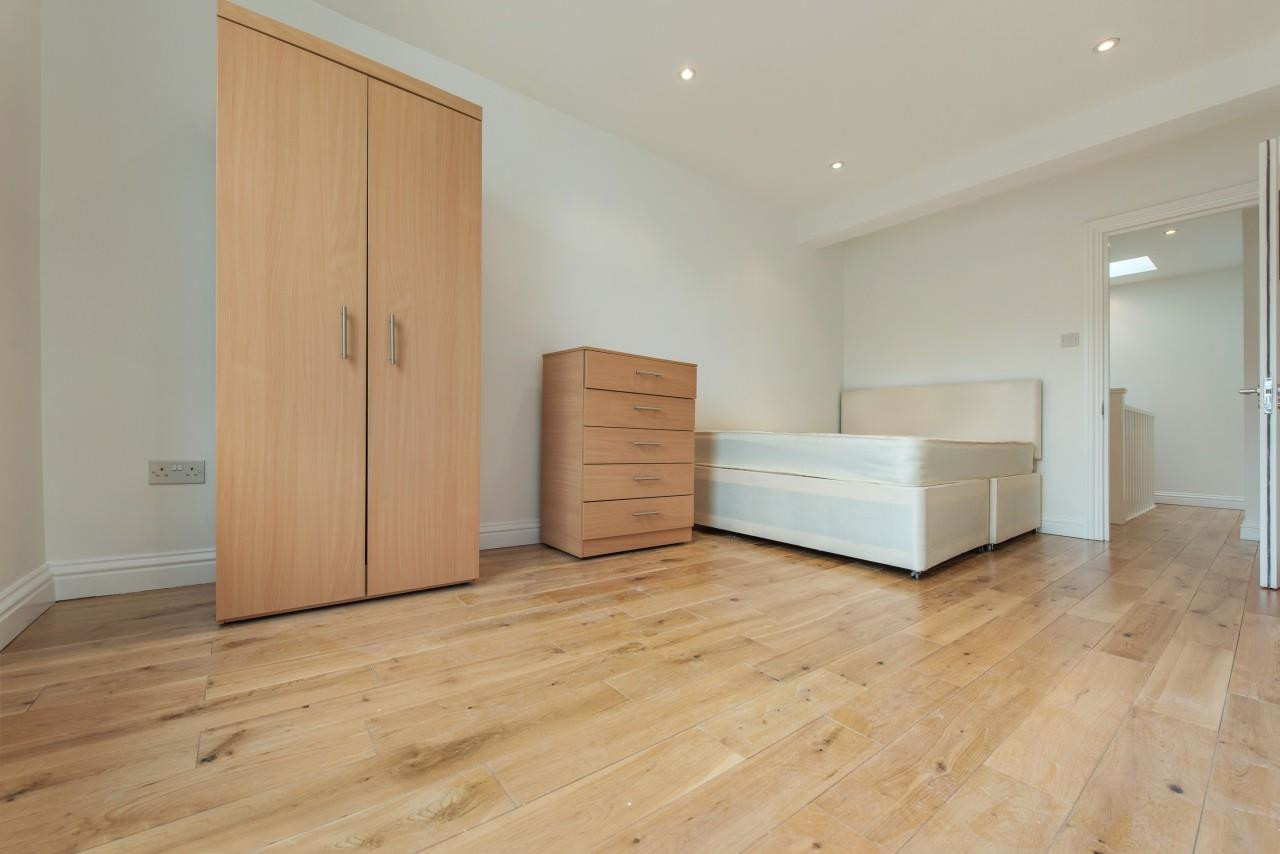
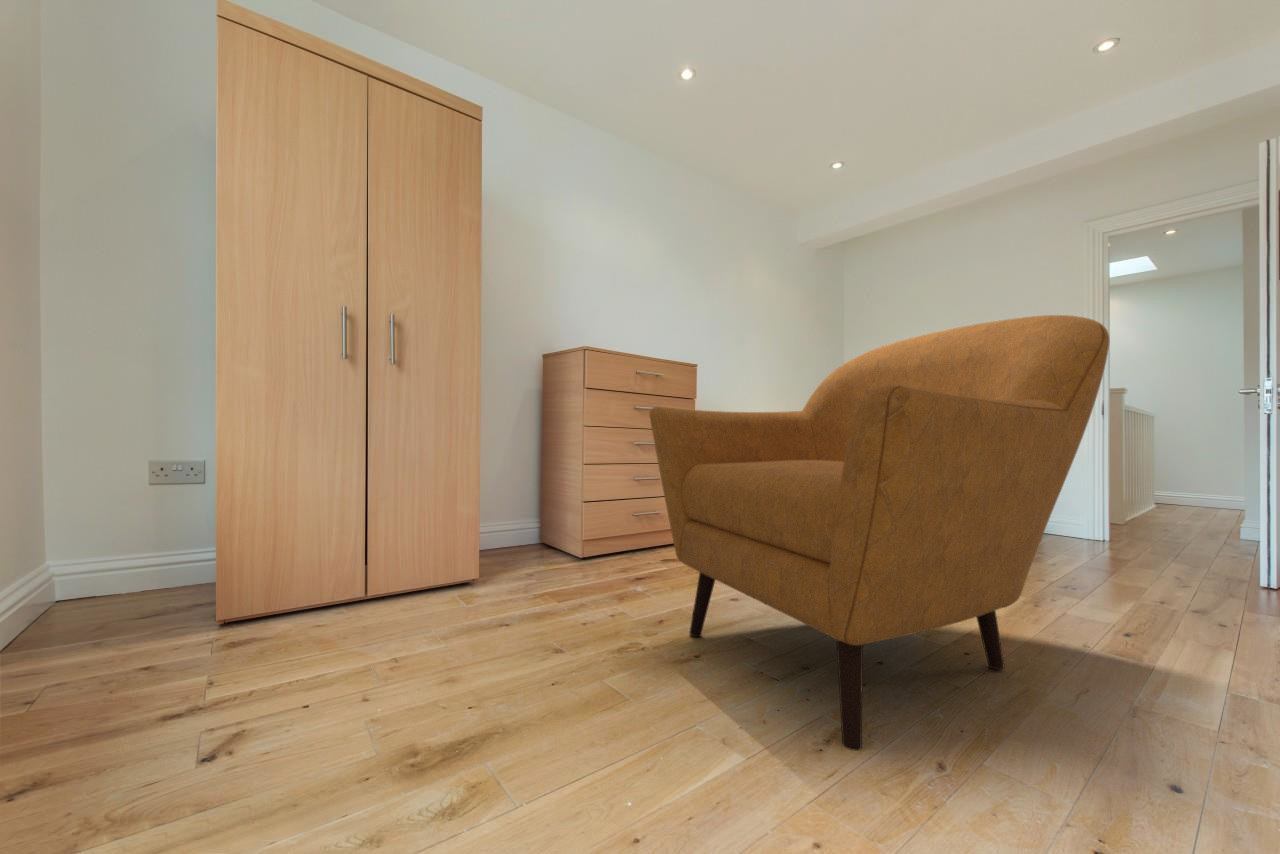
+ armchair [649,314,1110,752]
